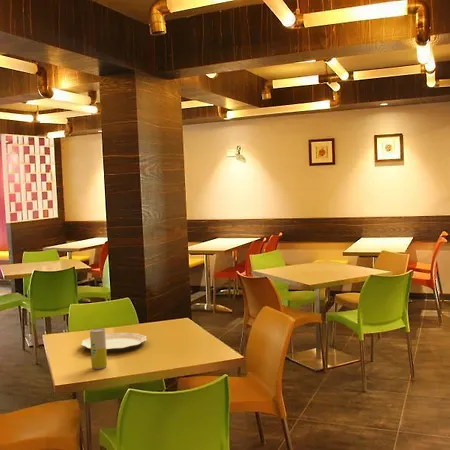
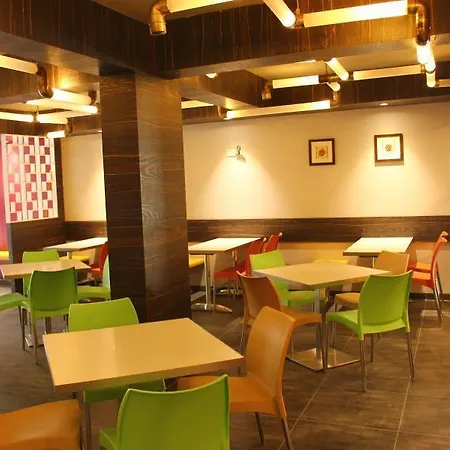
- beverage can [89,328,108,370]
- plate [80,331,148,353]
